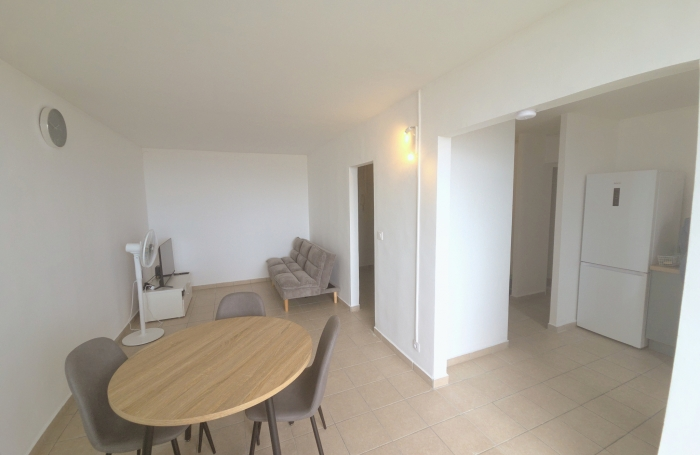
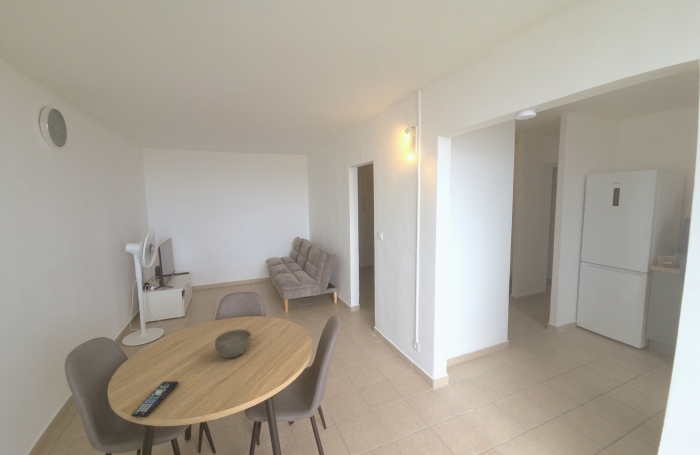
+ remote control [130,380,179,418]
+ bowl [214,328,253,359]
